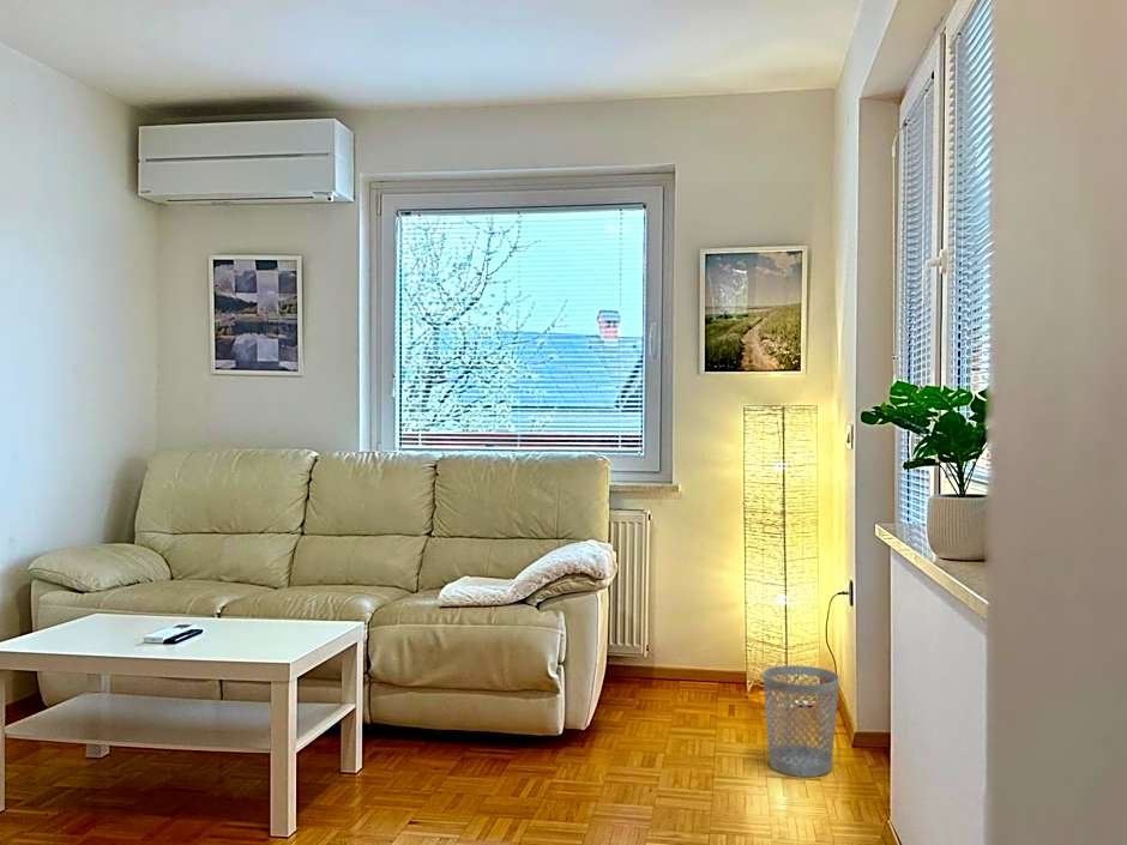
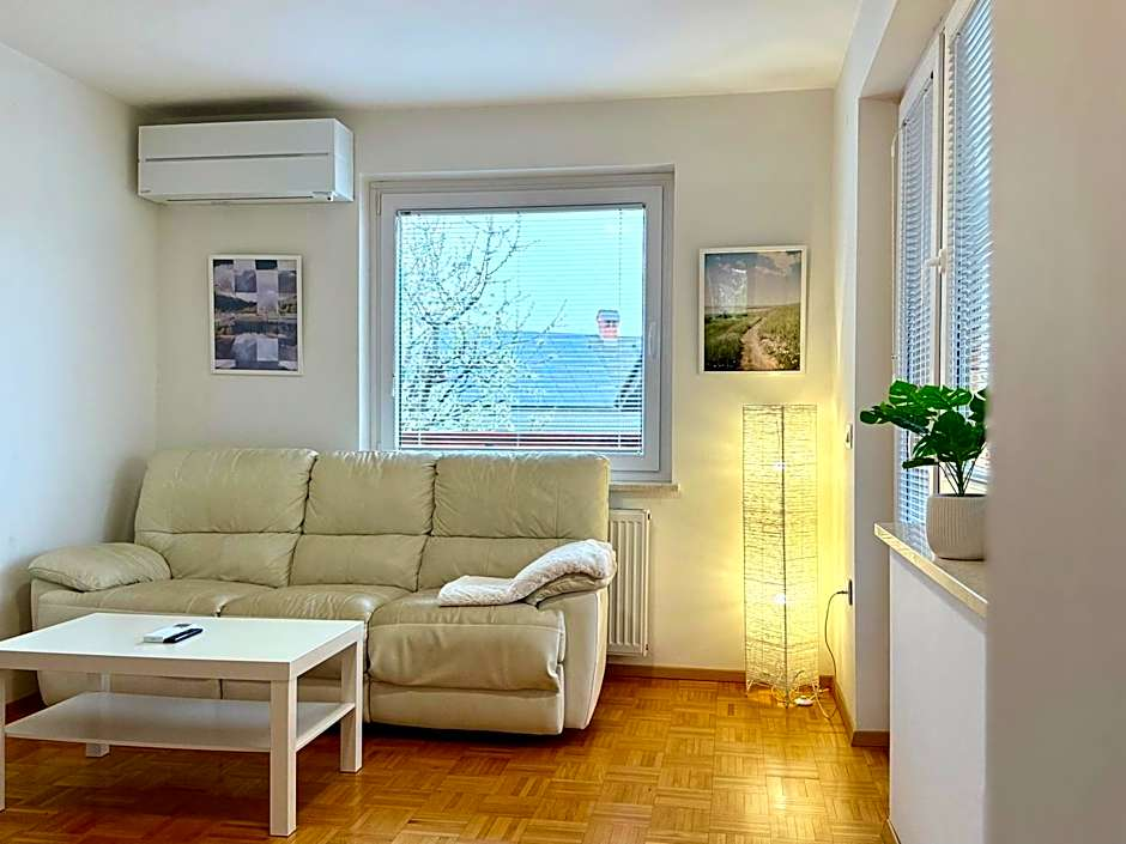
- wastebasket [761,664,840,778]
